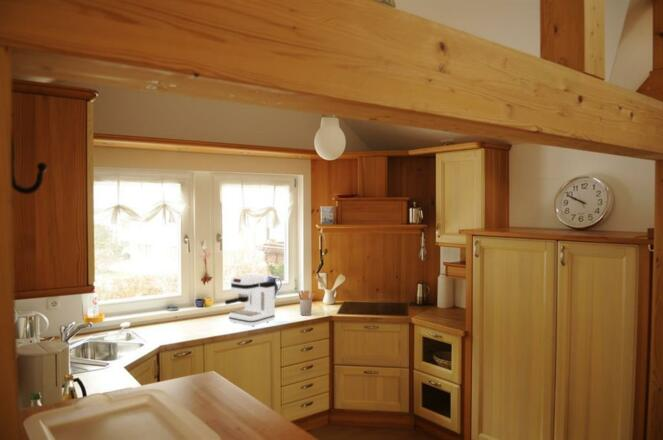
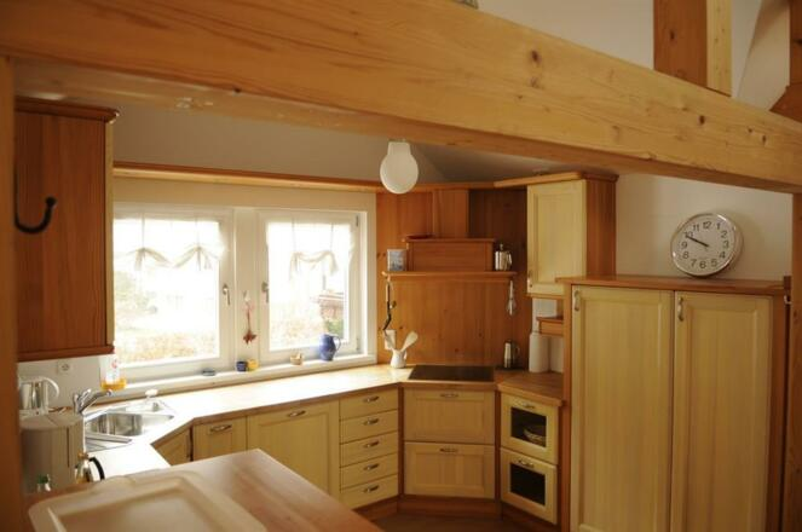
- utensil holder [297,289,315,317]
- coffee maker [224,274,276,328]
